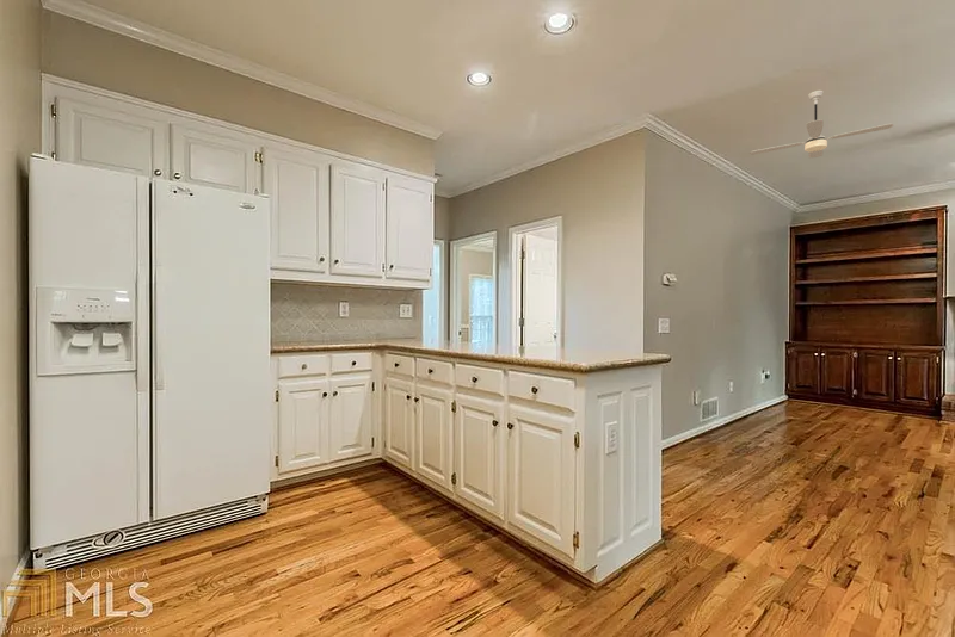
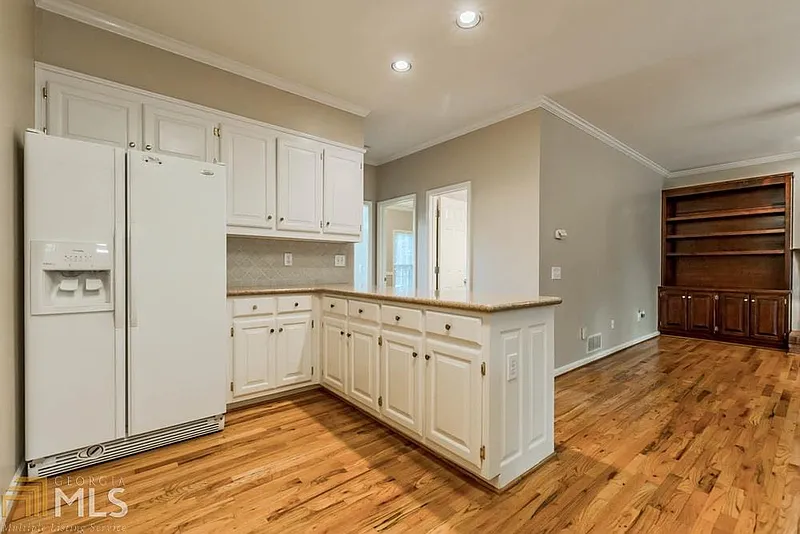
- ceiling fan [748,89,894,159]
